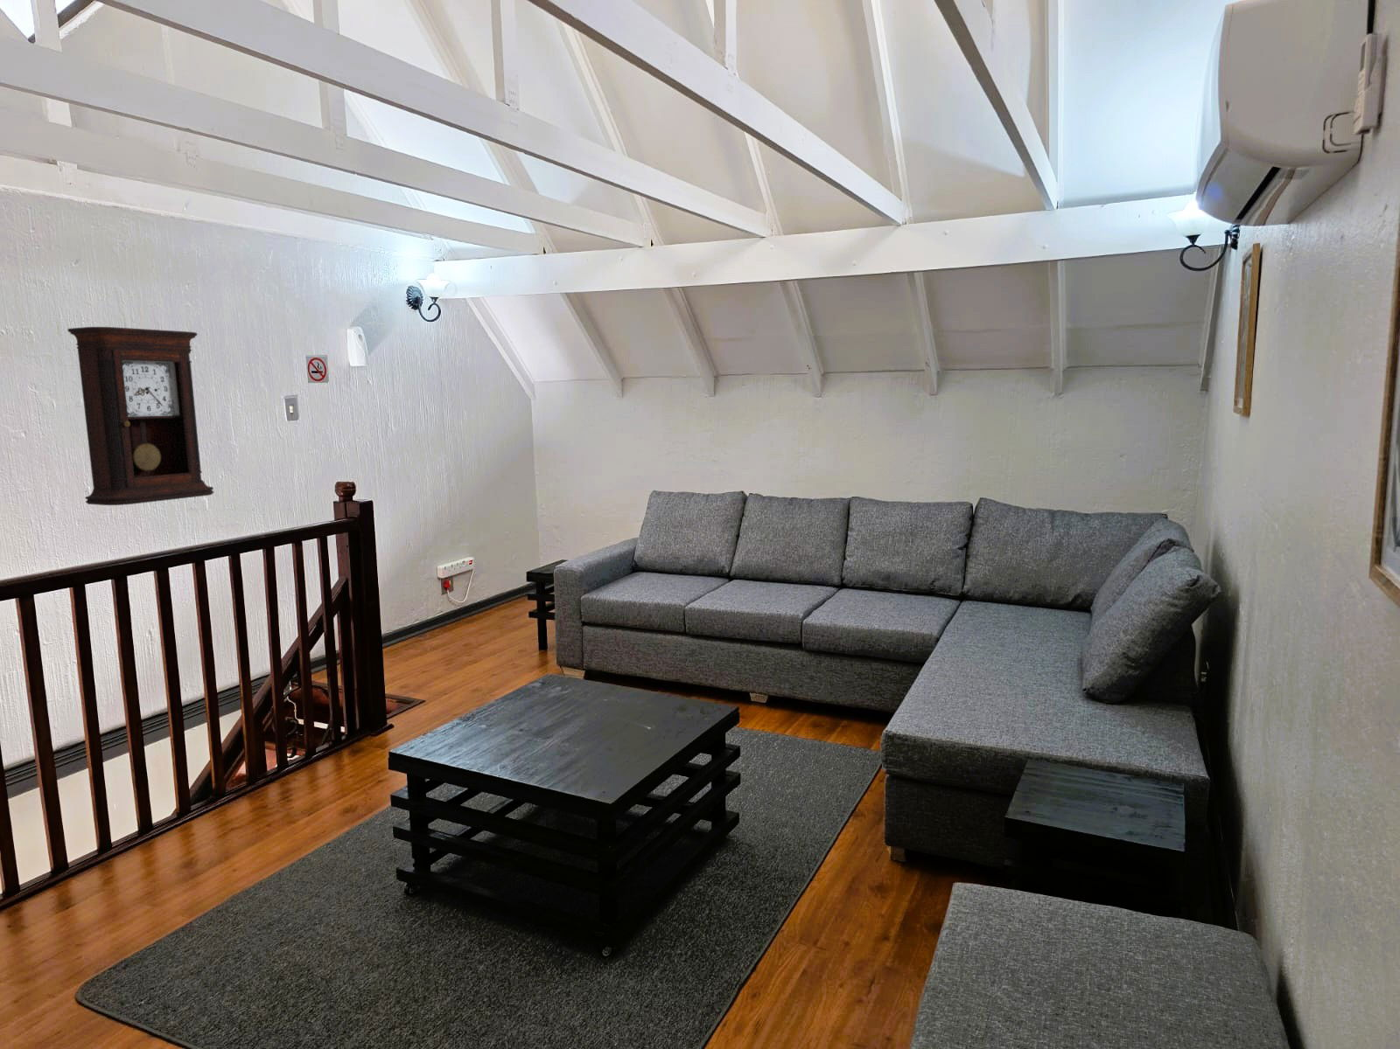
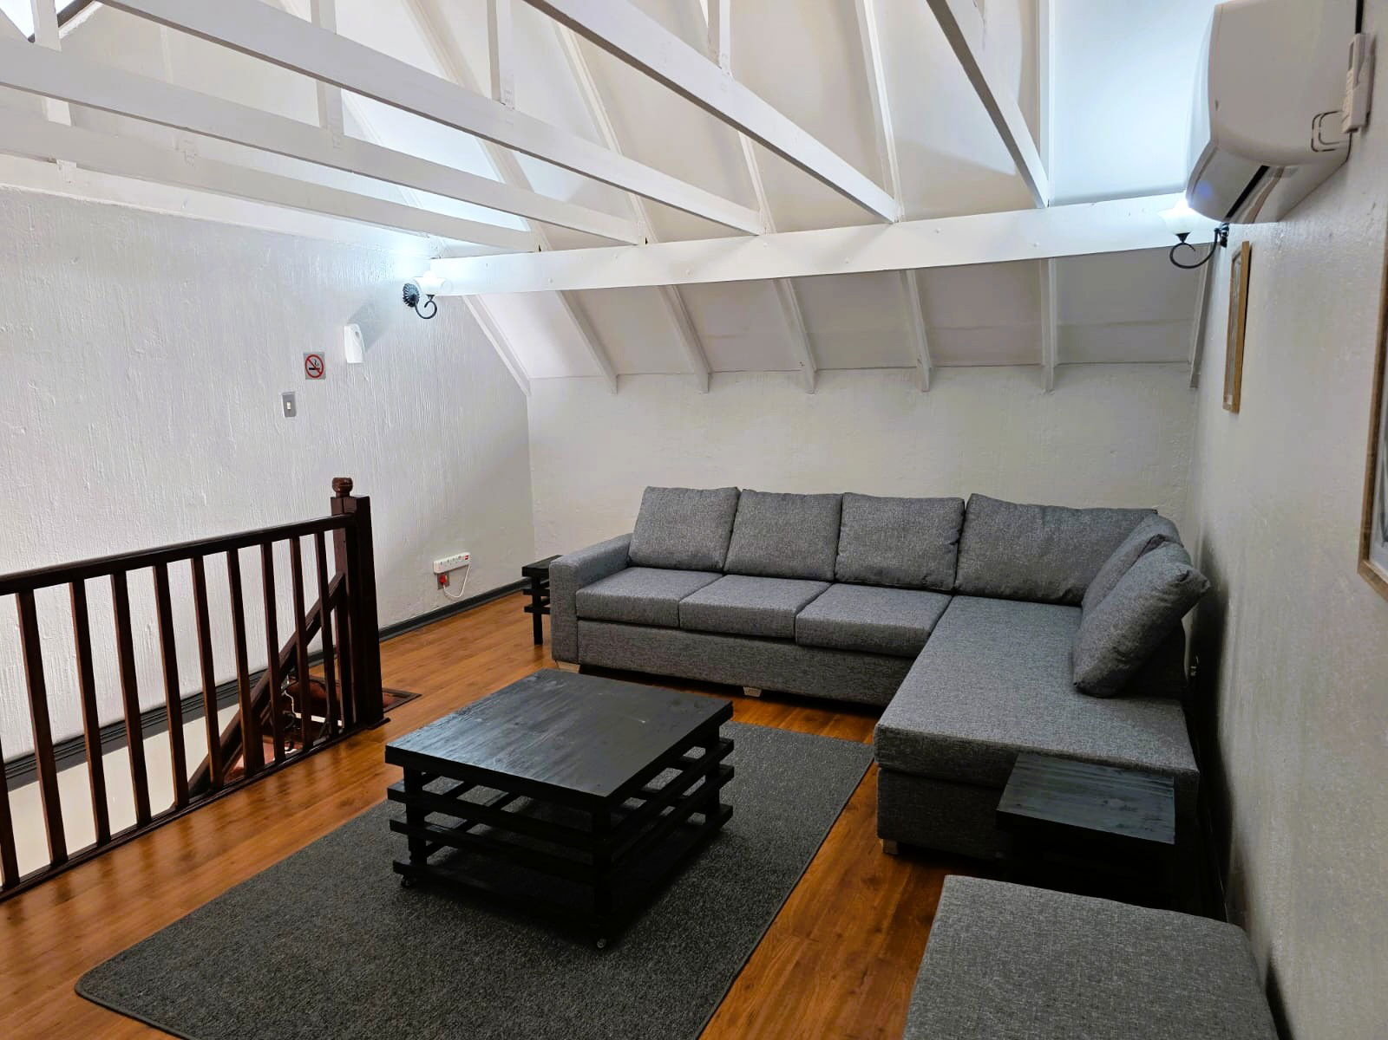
- pendulum clock [66,326,214,506]
